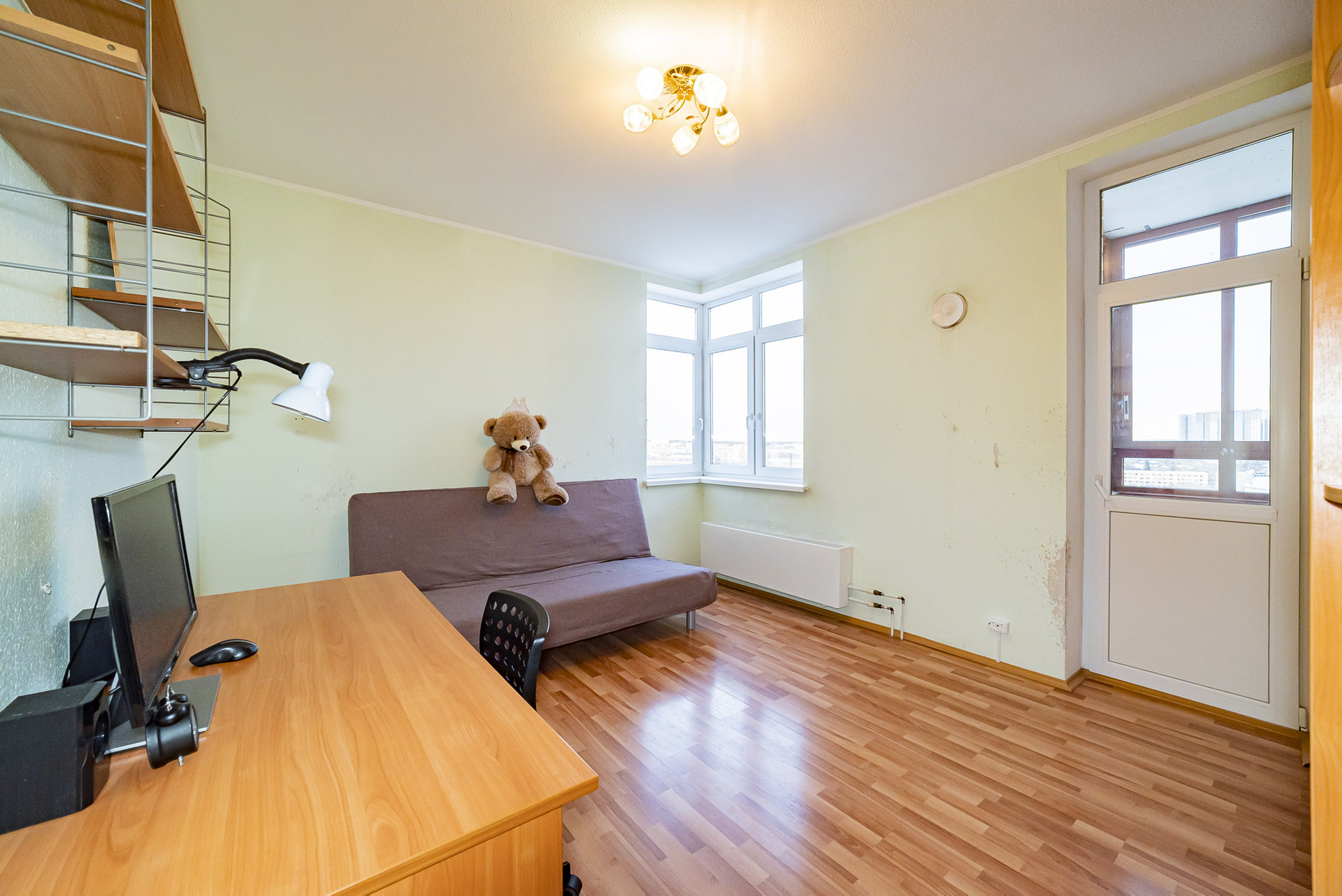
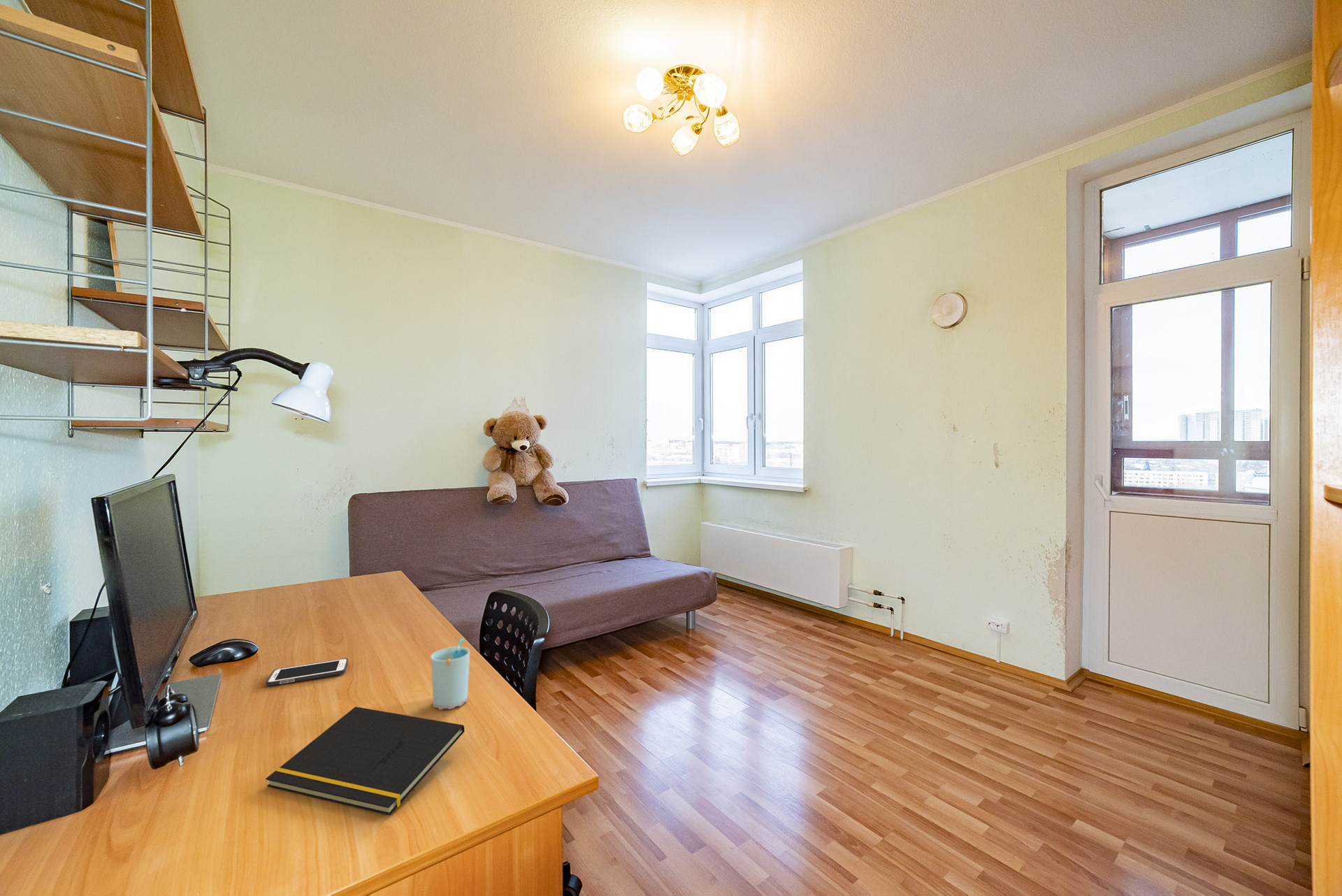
+ notepad [265,706,466,816]
+ cell phone [266,658,349,686]
+ cup [431,638,470,711]
